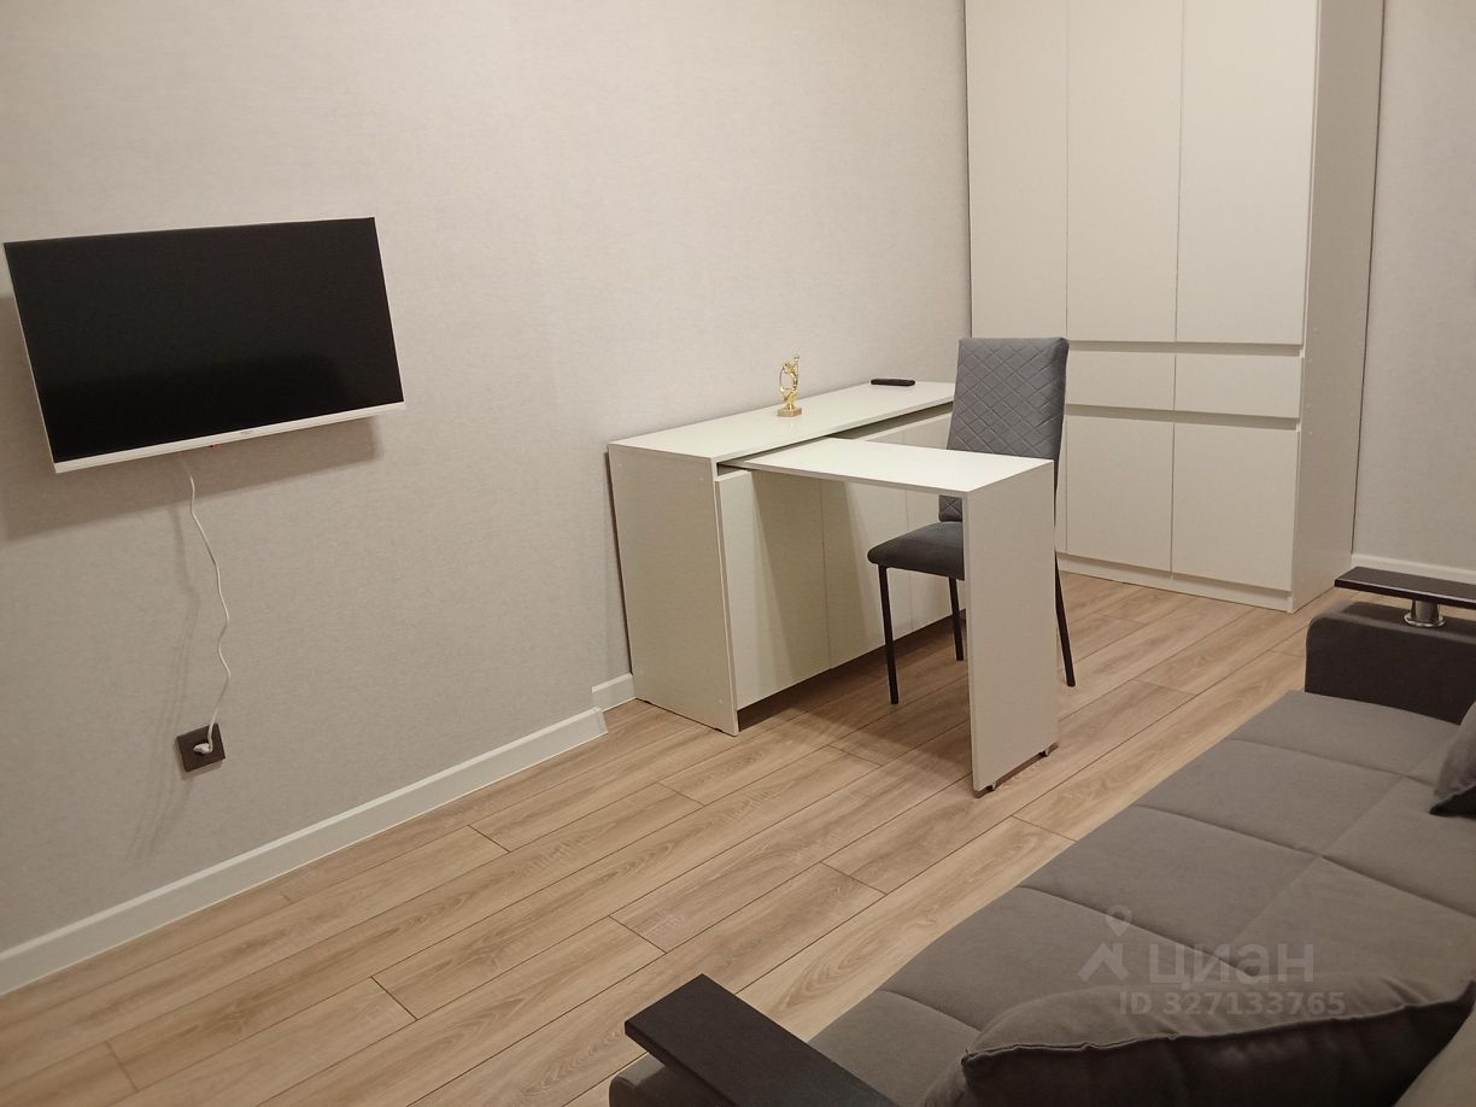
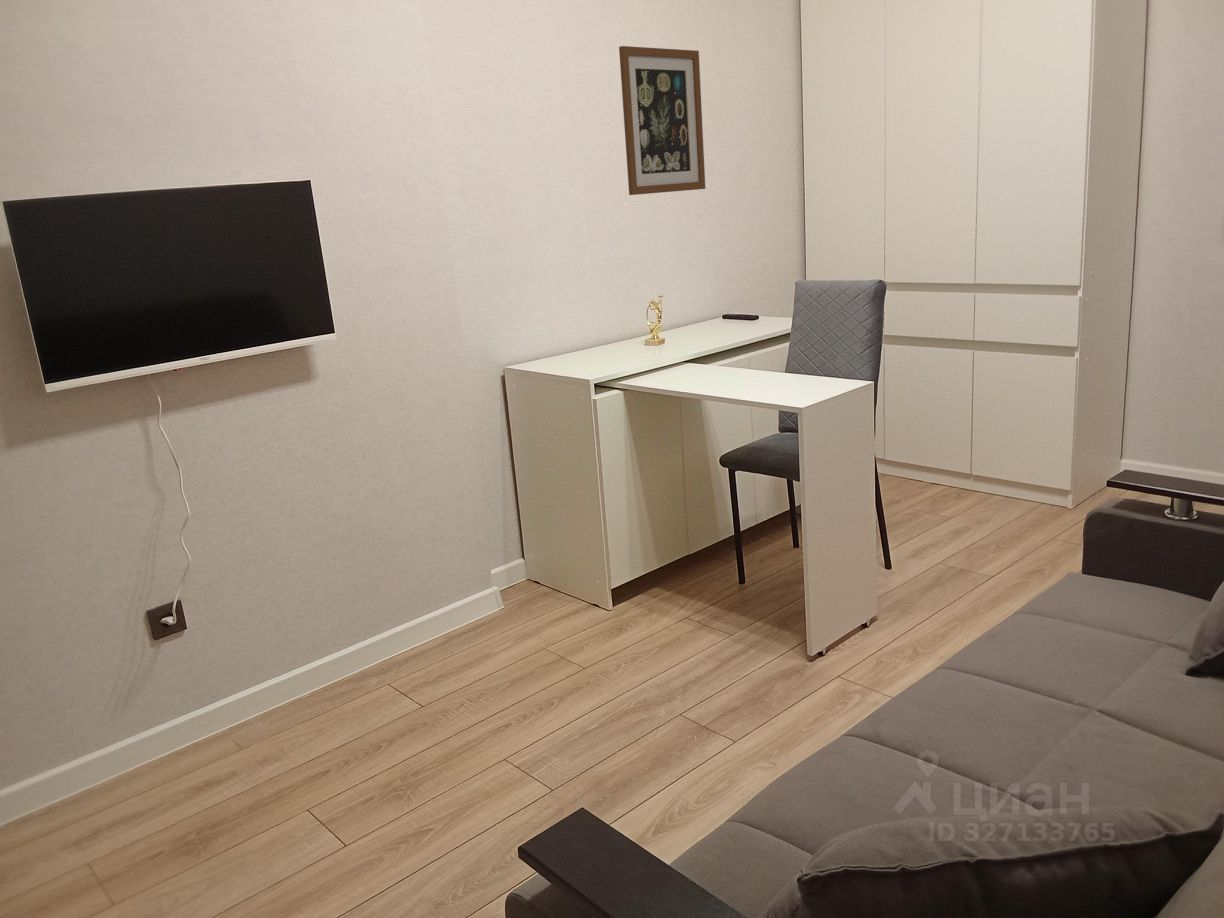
+ wall art [618,45,706,196]
